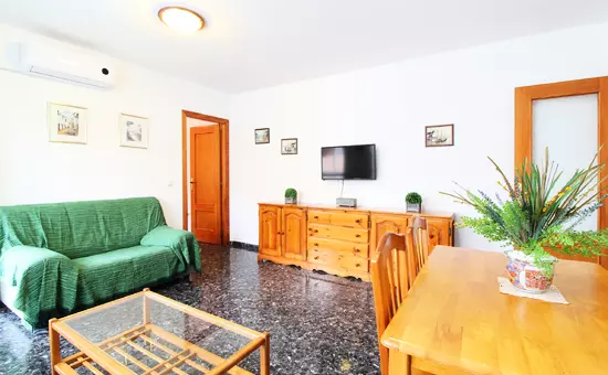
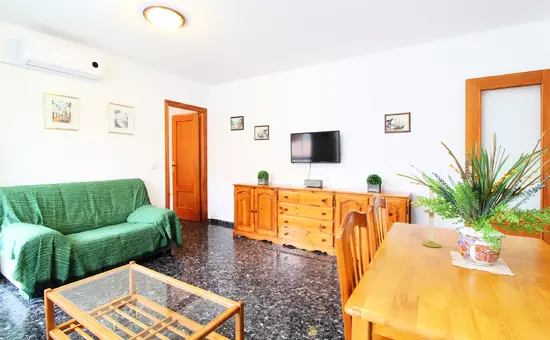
+ candle [421,189,442,248]
